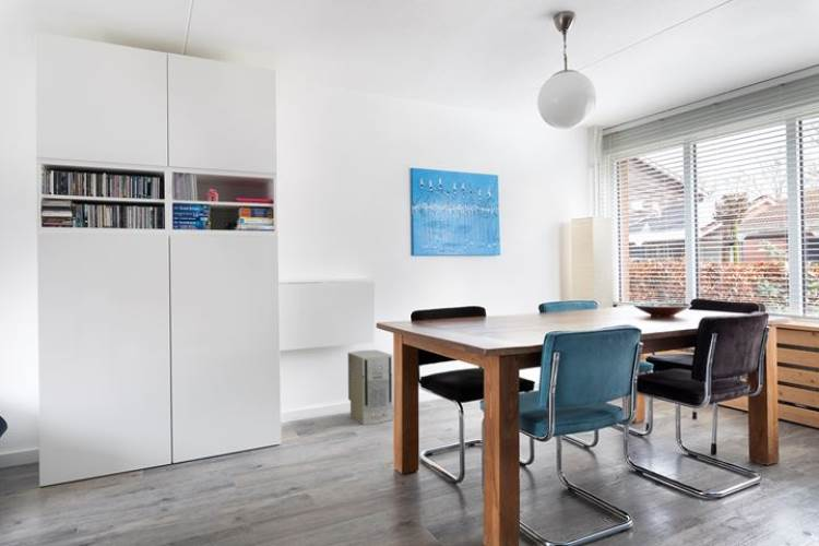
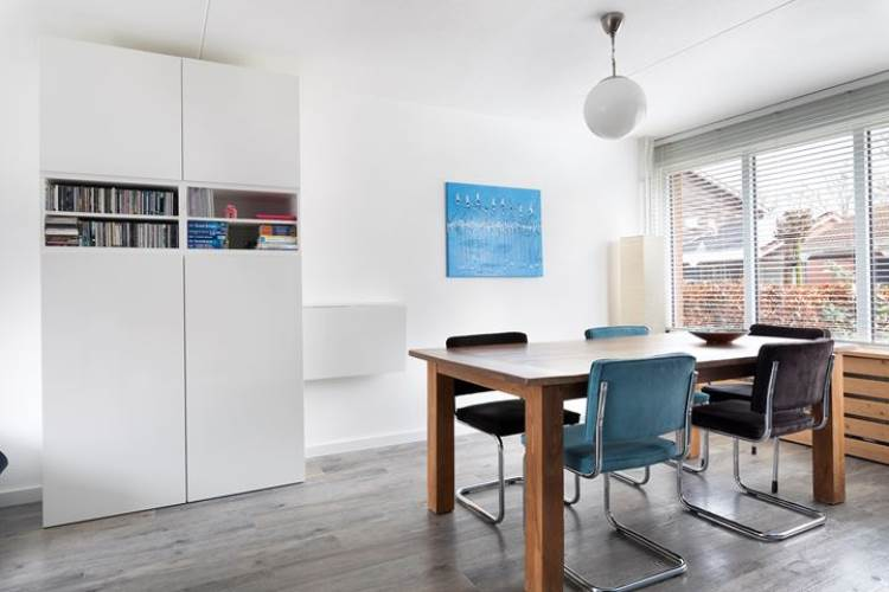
- air purifier [347,349,394,426]
